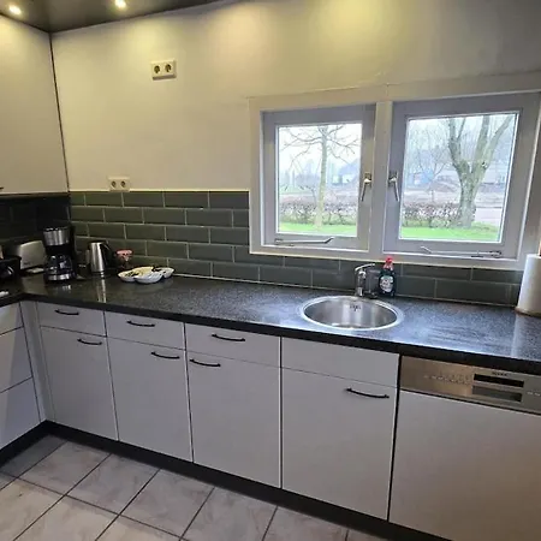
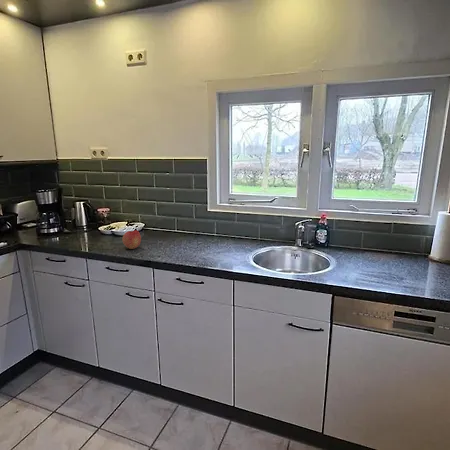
+ apple [122,229,142,250]
